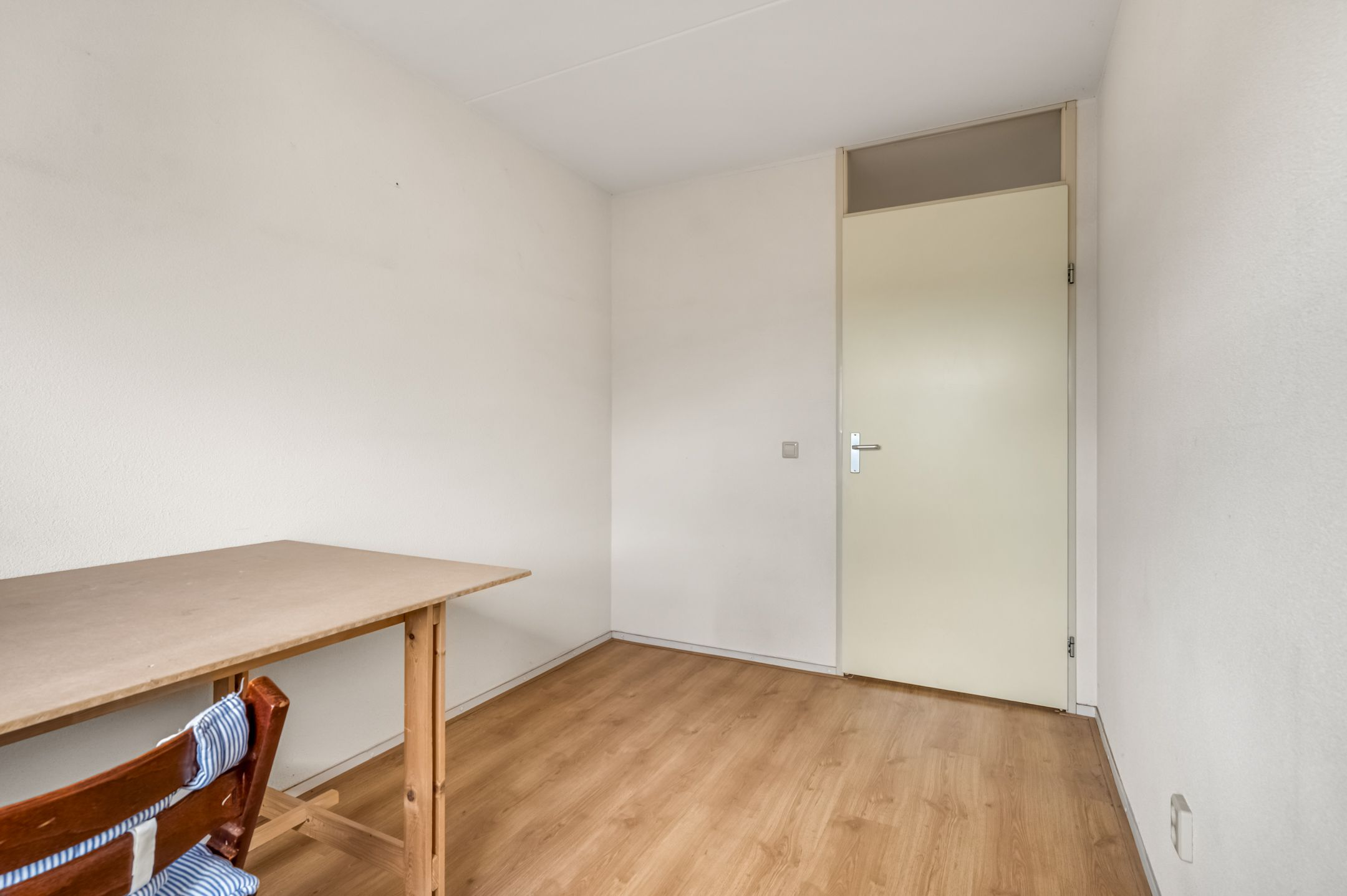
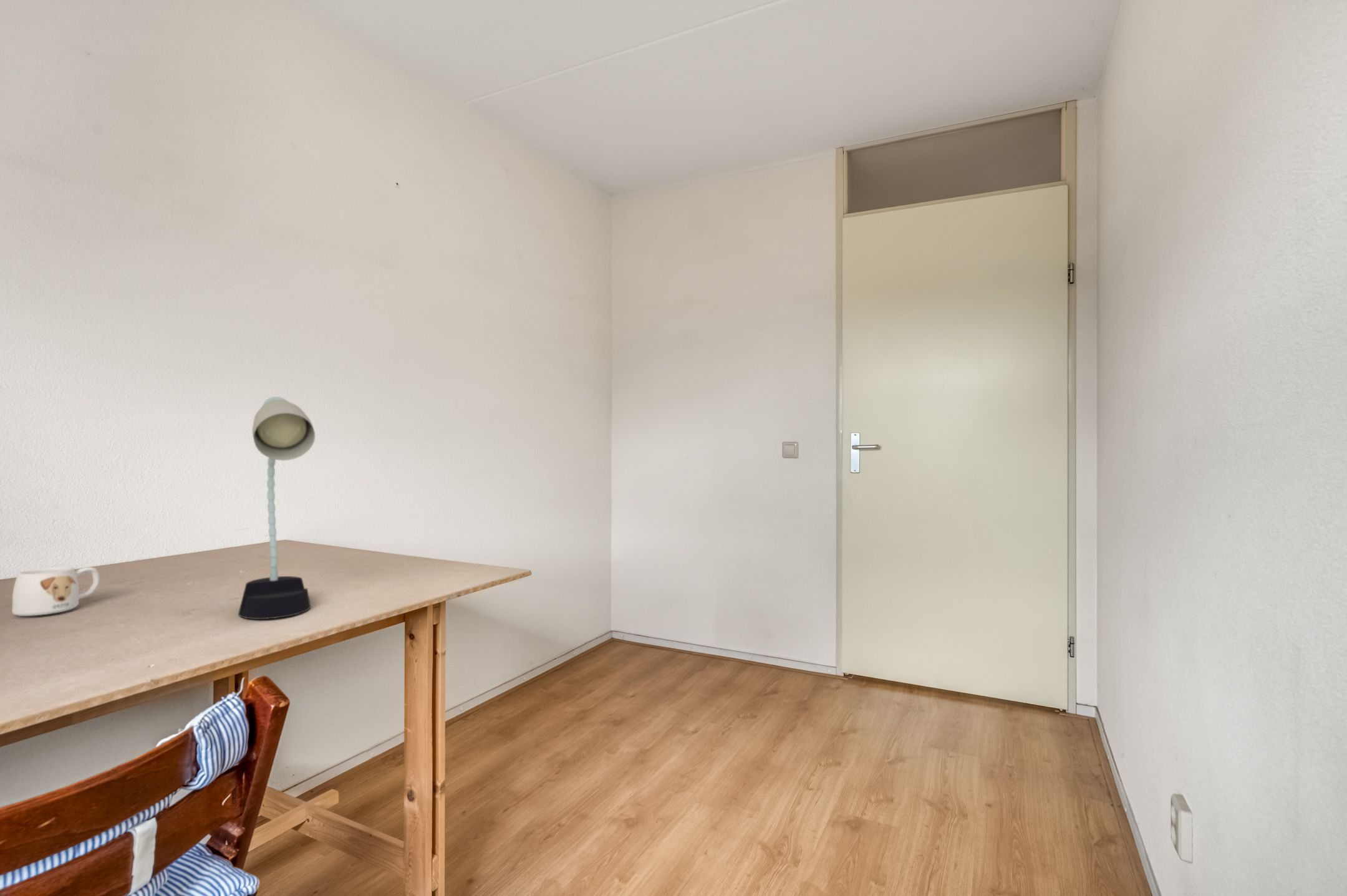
+ mug [11,566,100,617]
+ desk lamp [238,396,316,620]
